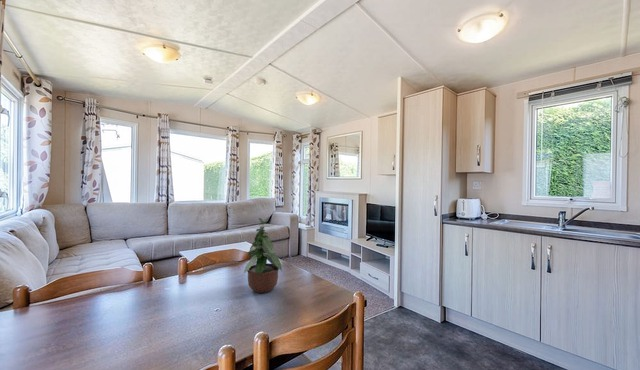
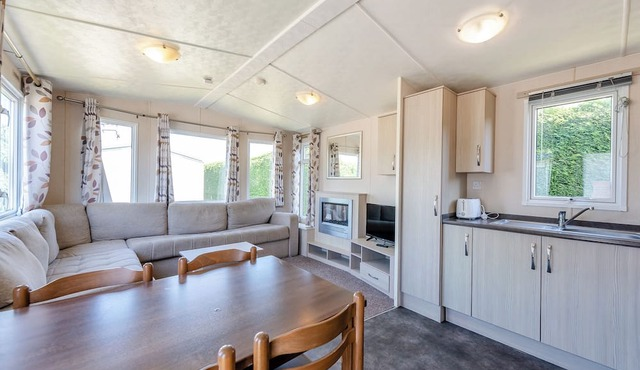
- potted plant [243,217,283,294]
